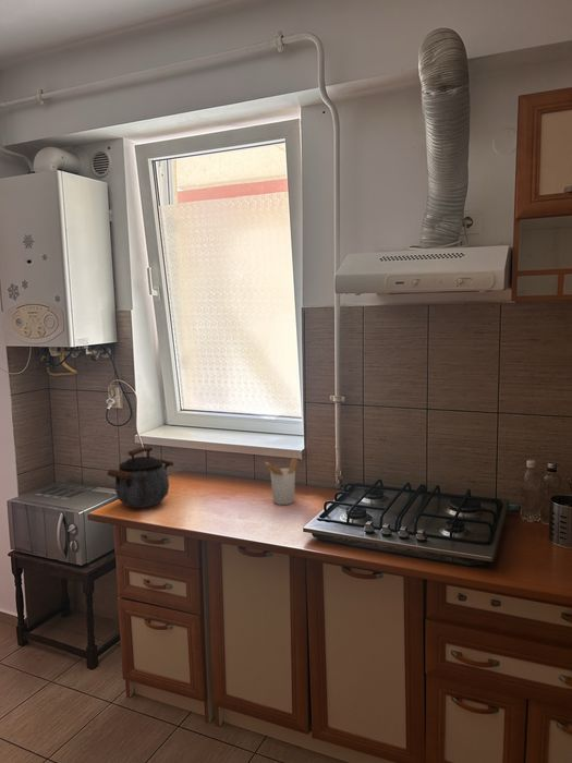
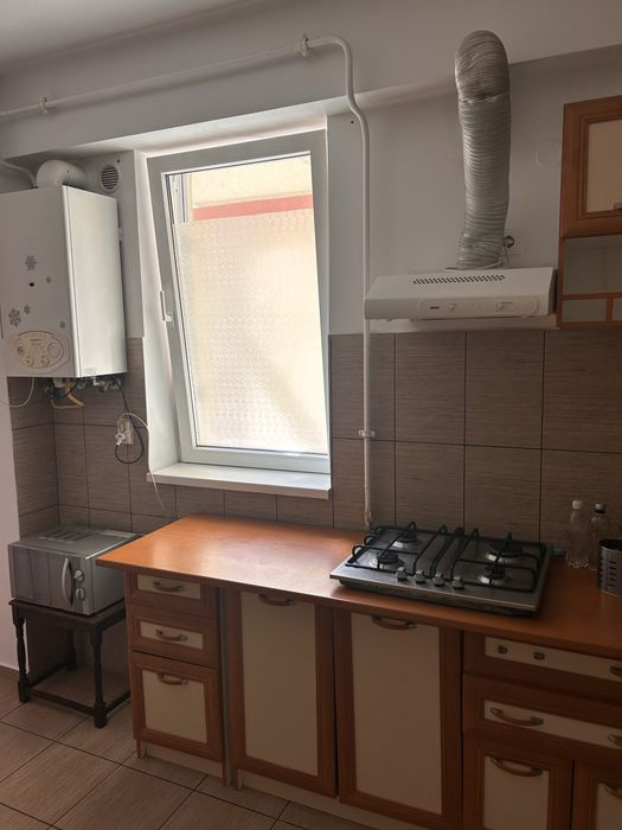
- utensil holder [264,458,299,506]
- kettle [106,446,174,508]
